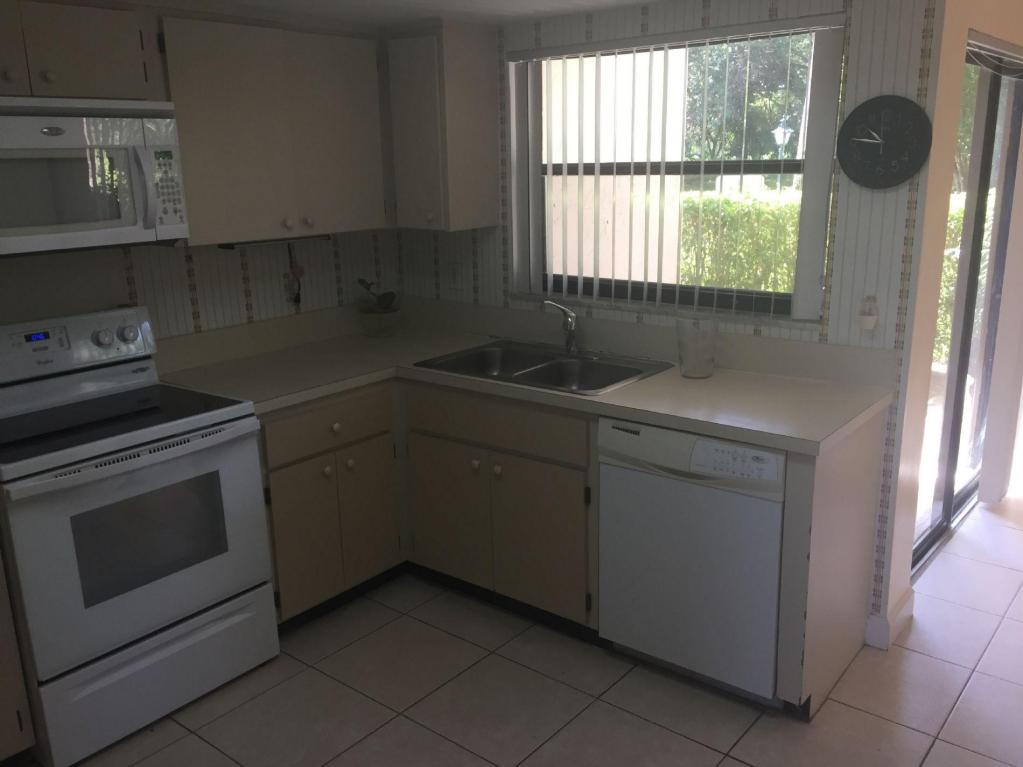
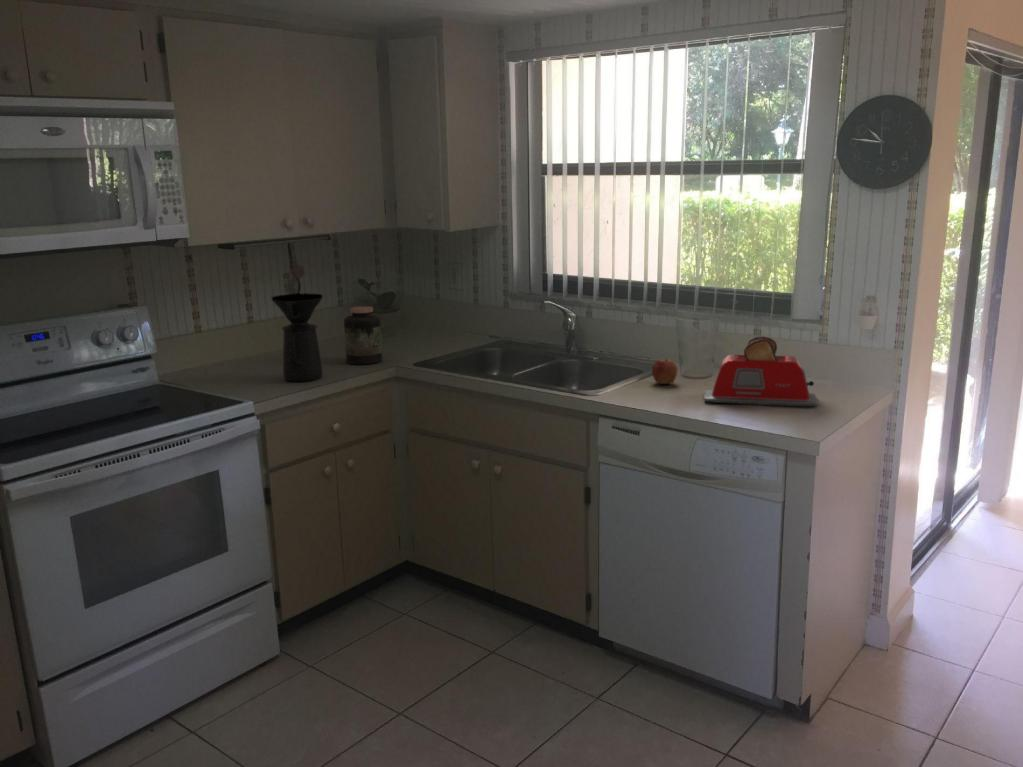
+ toaster [703,335,819,407]
+ apple [651,358,679,385]
+ jar [343,305,383,365]
+ coffee maker [271,292,324,382]
